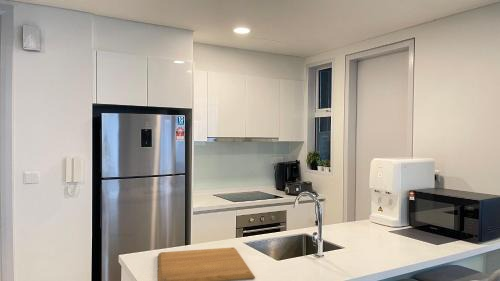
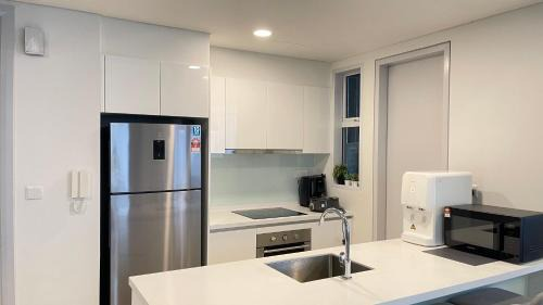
- chopping board [157,246,256,281]
